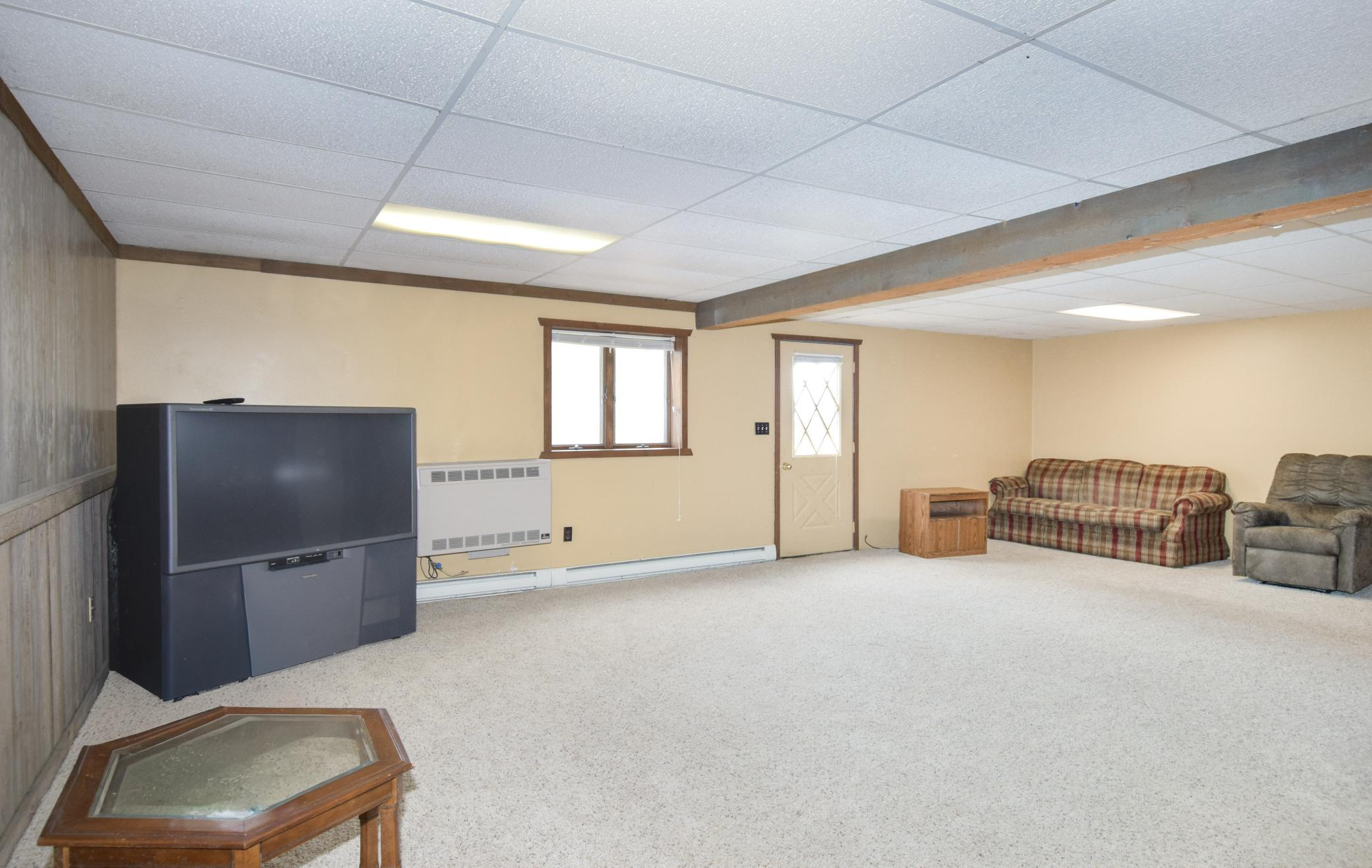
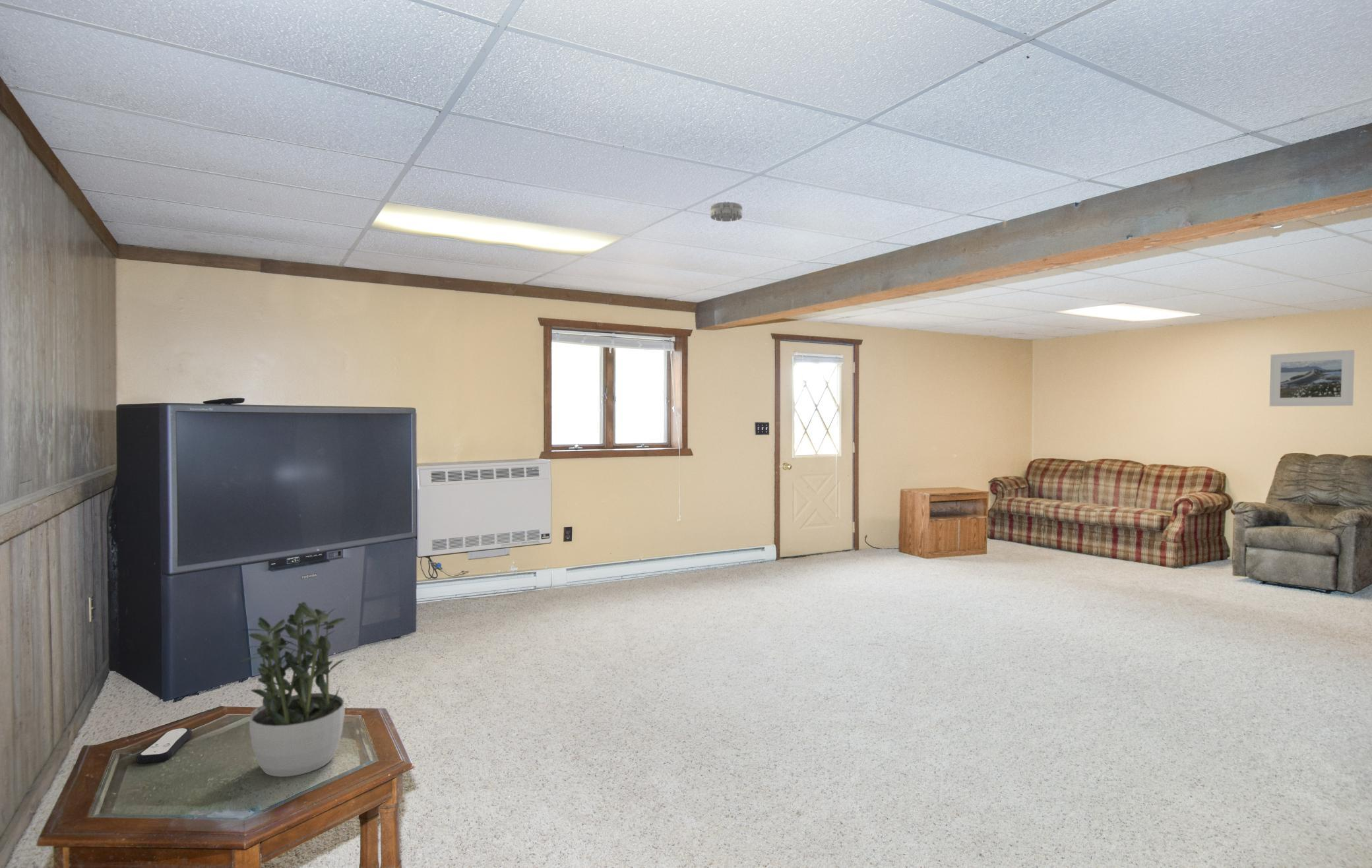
+ potted plant [237,601,346,778]
+ remote control [135,728,193,764]
+ smoke detector [710,201,743,222]
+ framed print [1269,349,1356,407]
